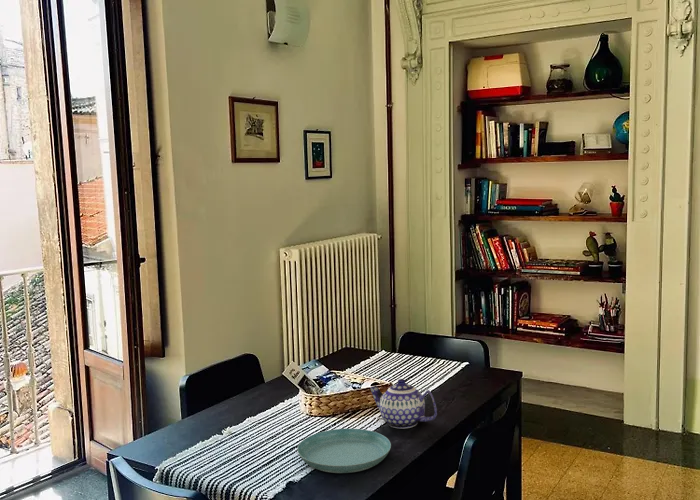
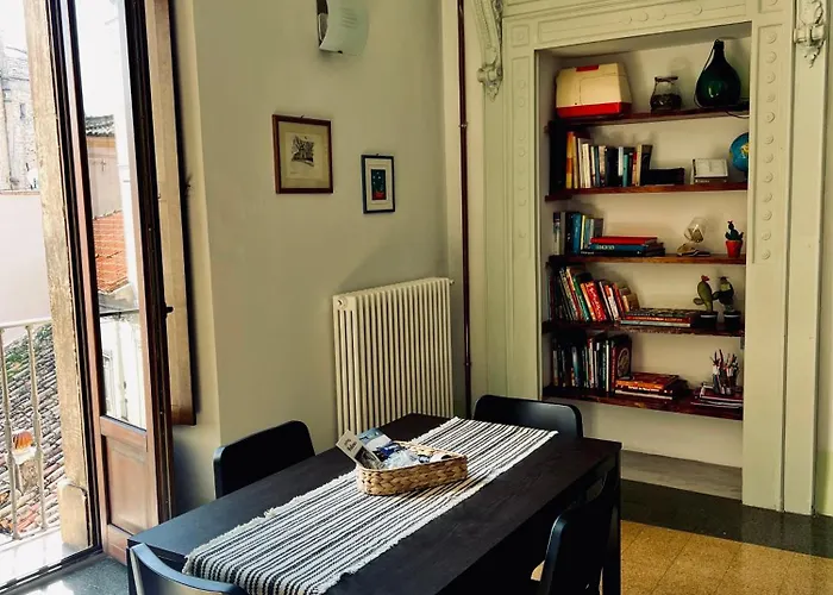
- teapot [370,378,438,429]
- saucer [296,428,392,474]
